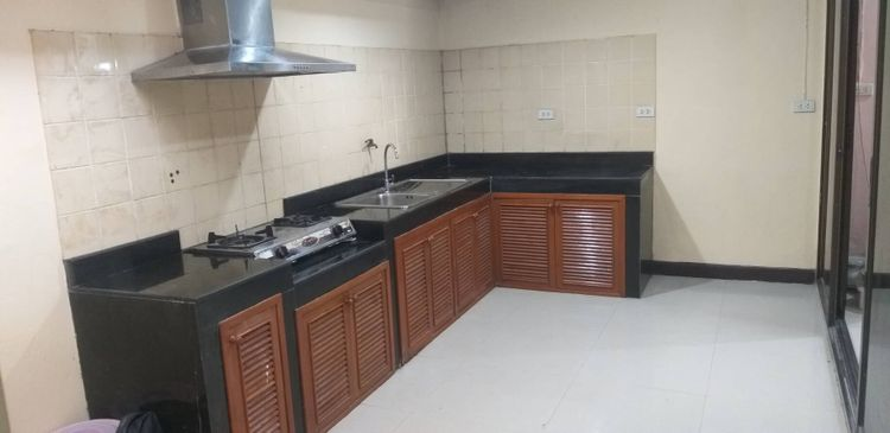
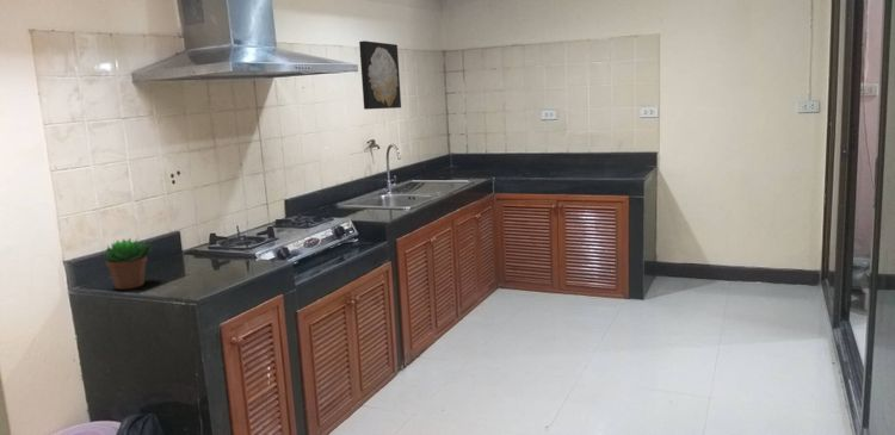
+ succulent plant [100,237,154,291]
+ wall art [358,39,402,111]
